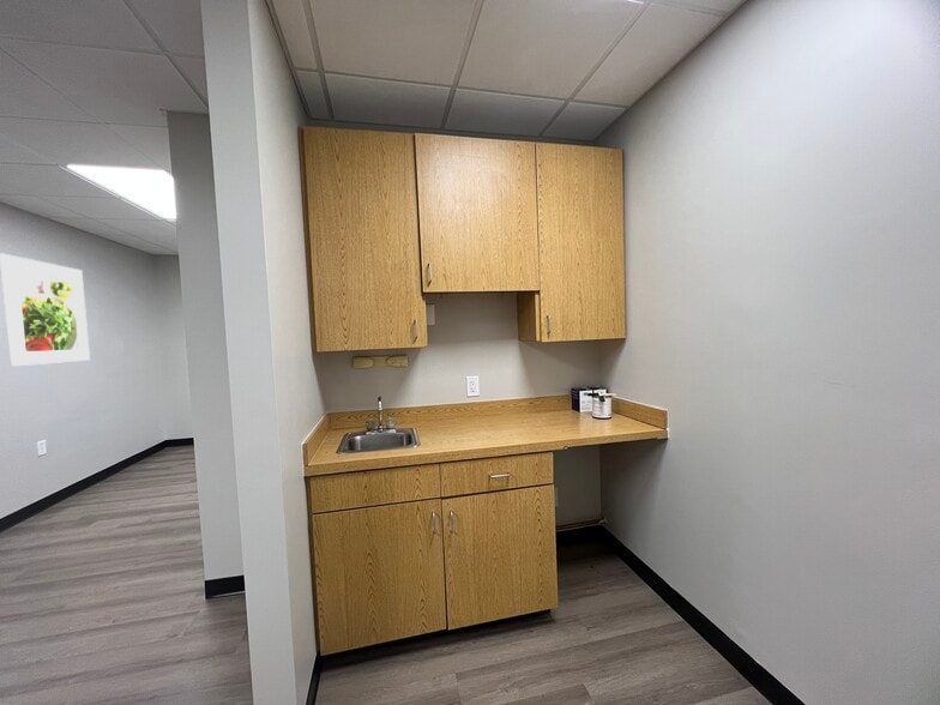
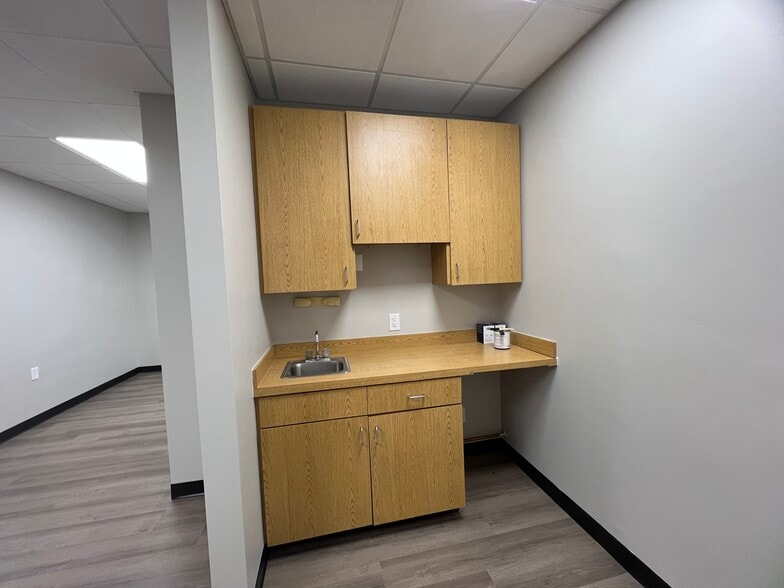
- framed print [0,252,91,367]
